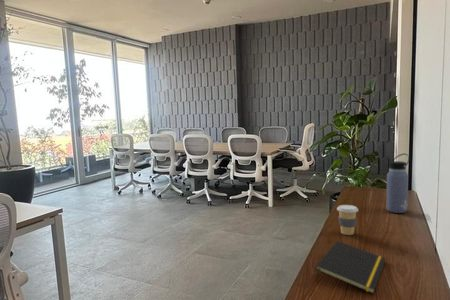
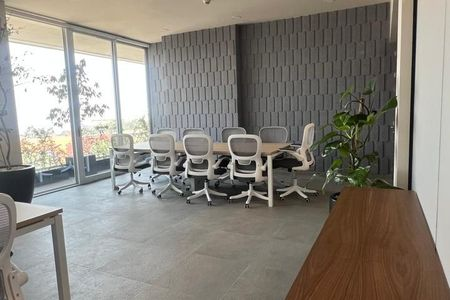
- notepad [315,240,387,295]
- water bottle [386,153,411,214]
- coffee cup [336,204,359,236]
